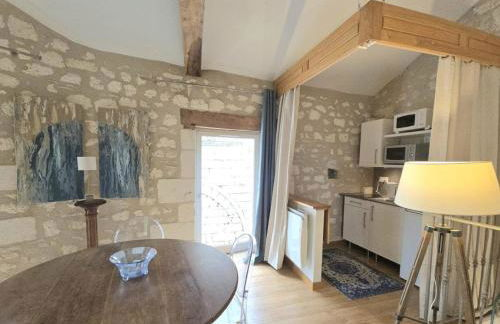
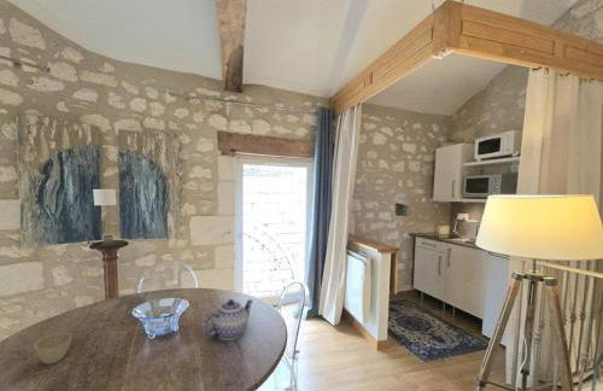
+ flower pot [33,332,72,366]
+ teapot [201,298,254,342]
